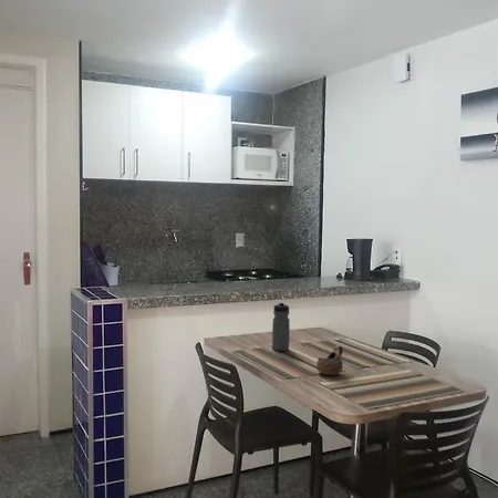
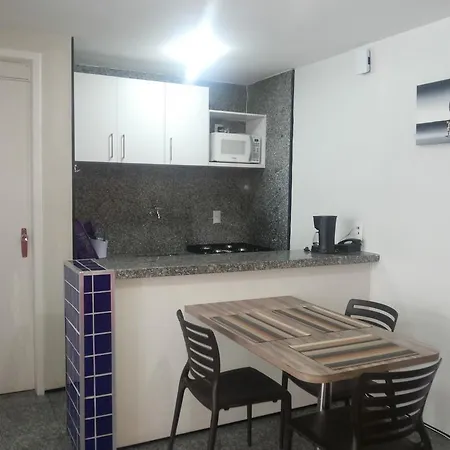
- cup [315,344,344,375]
- water bottle [271,301,291,352]
